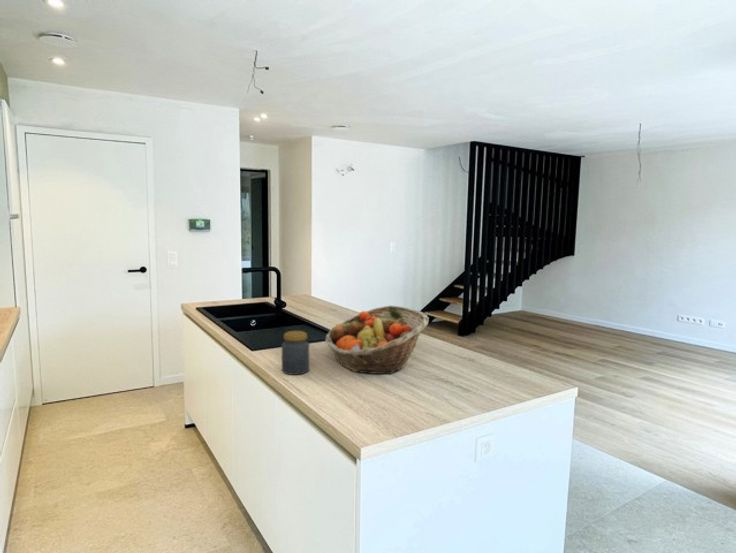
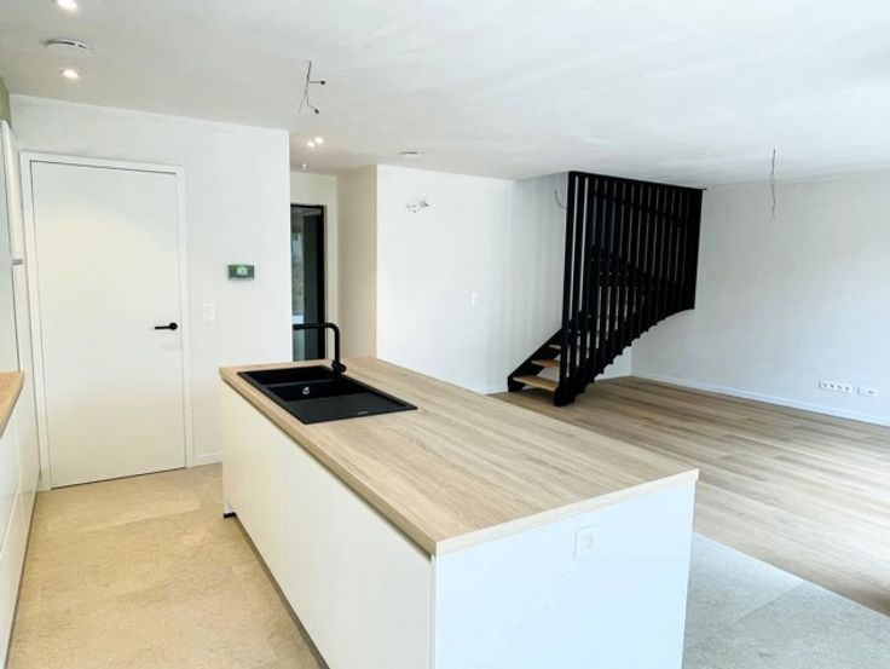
- fruit basket [324,305,430,375]
- jar [281,330,310,376]
